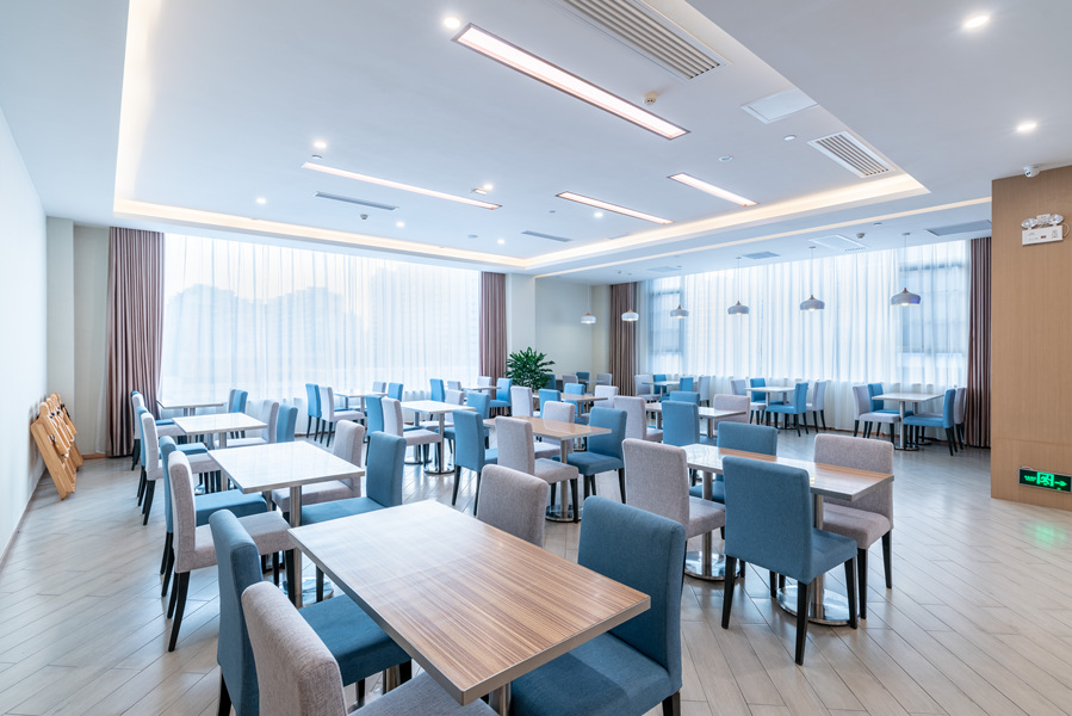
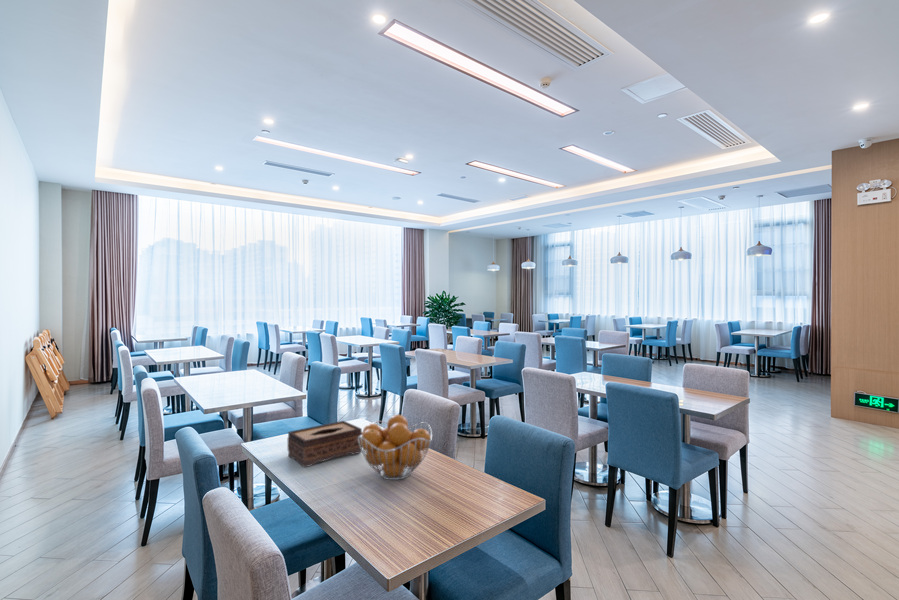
+ fruit basket [358,414,433,481]
+ tissue box [287,420,363,468]
